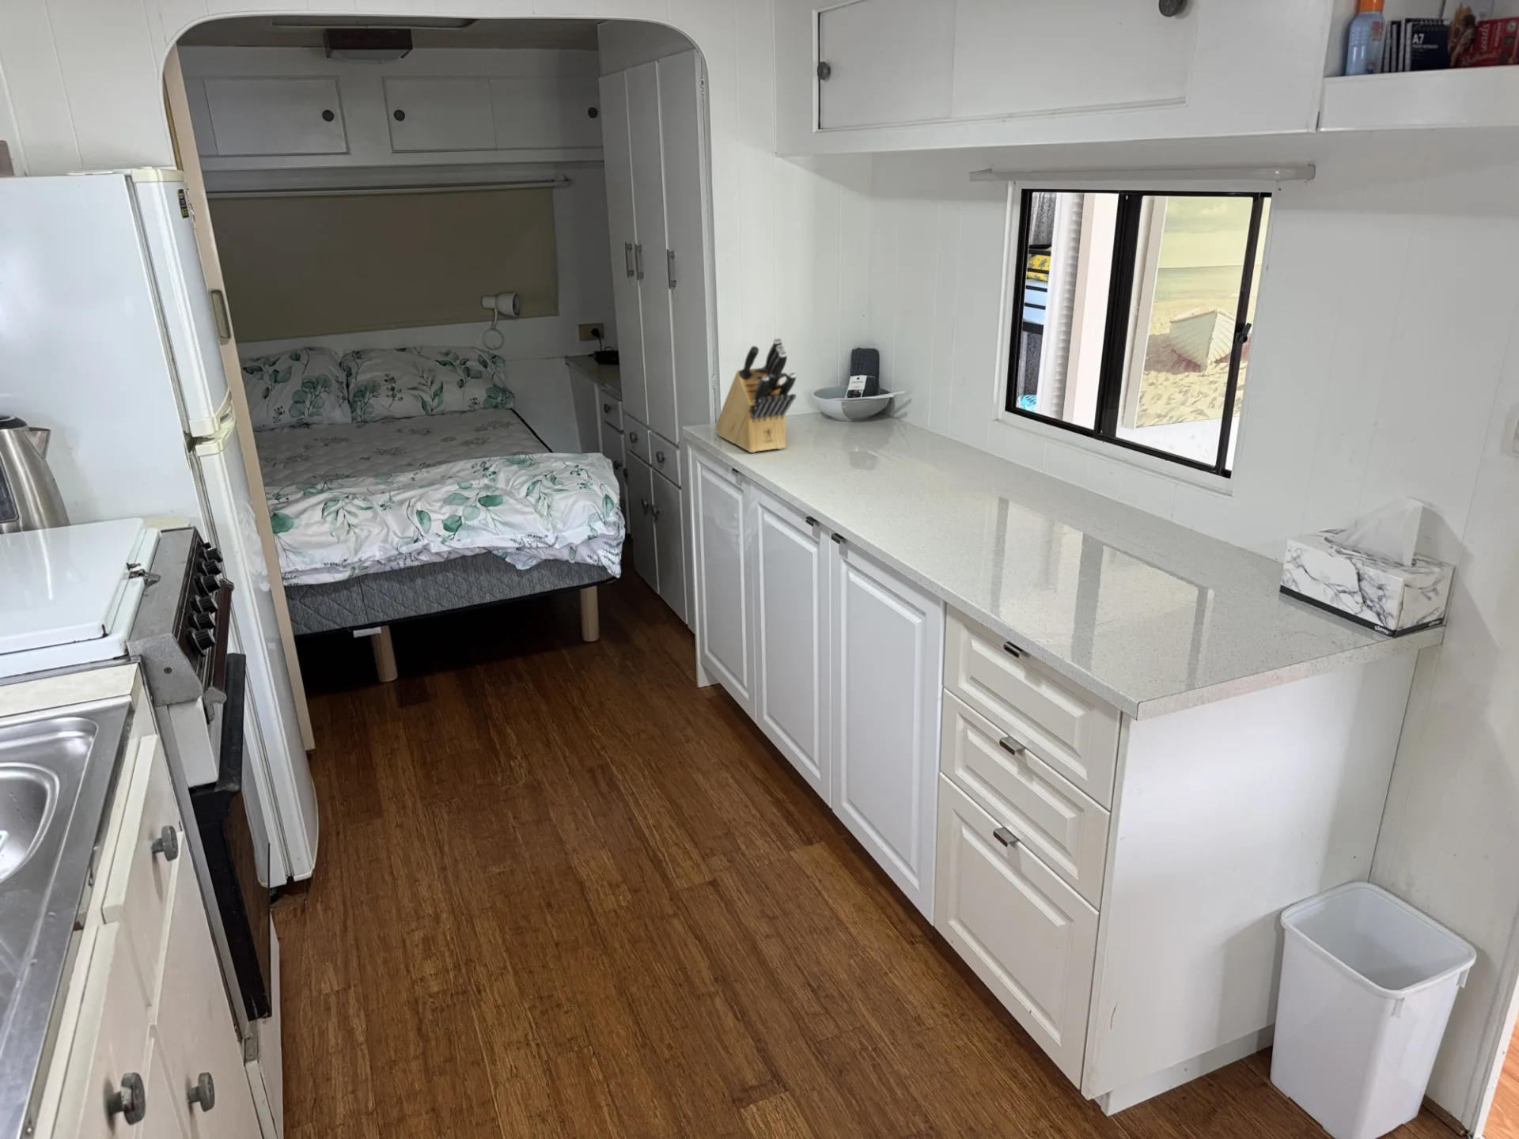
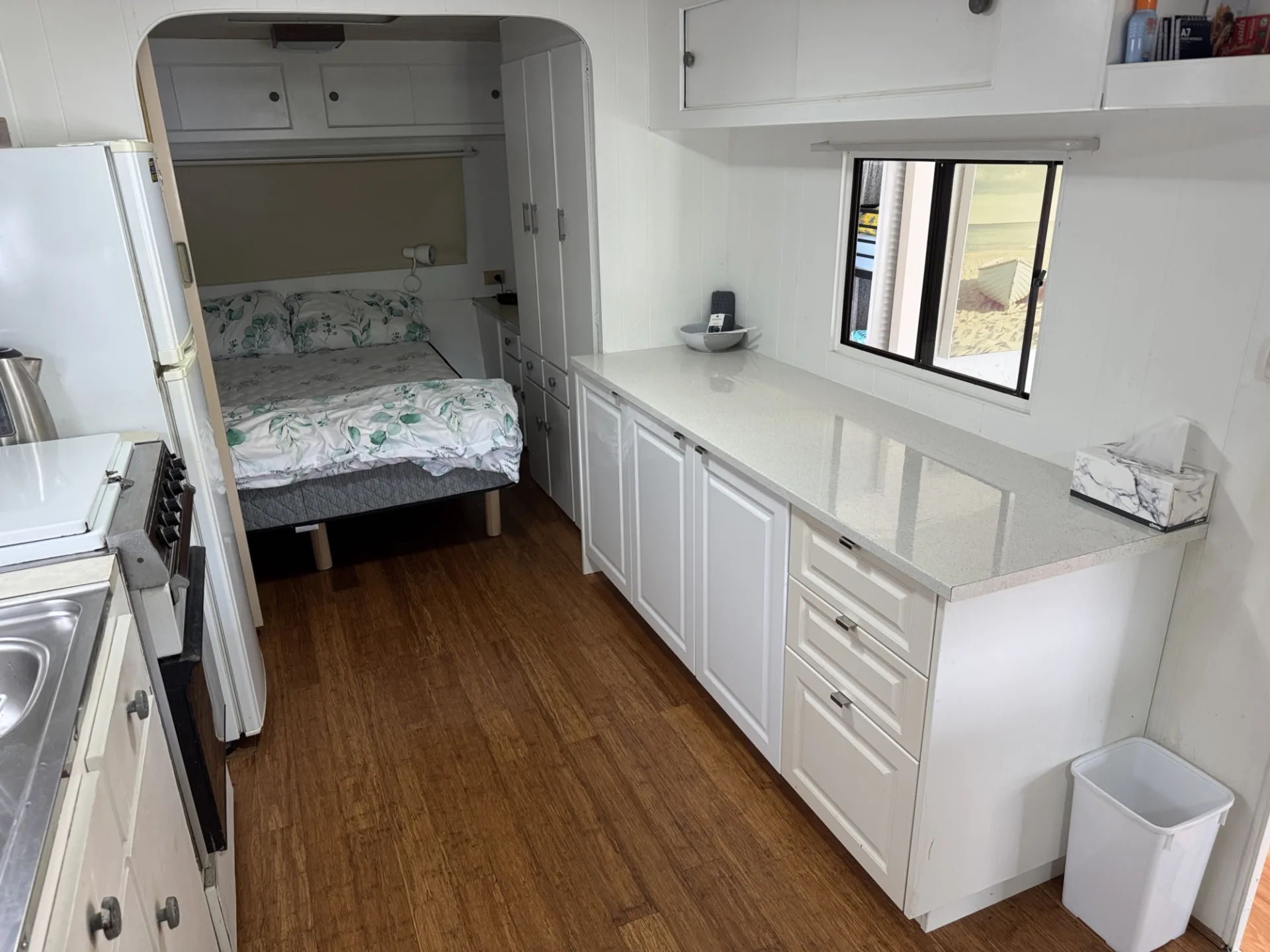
- knife block [715,337,797,453]
